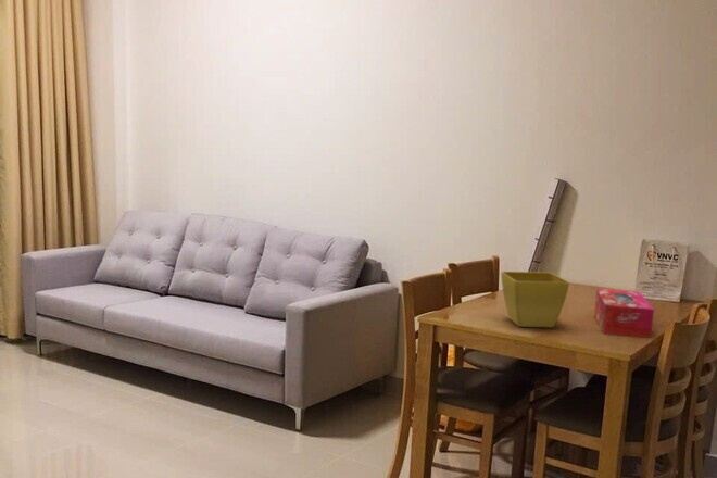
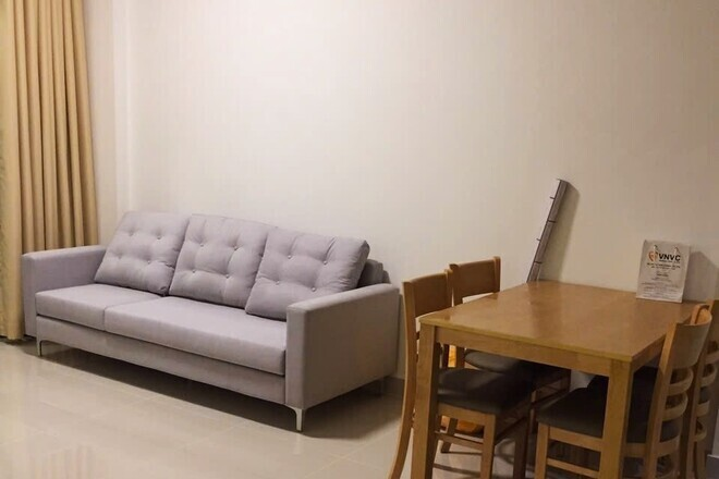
- tissue box [593,287,655,339]
- flower pot [500,271,570,328]
